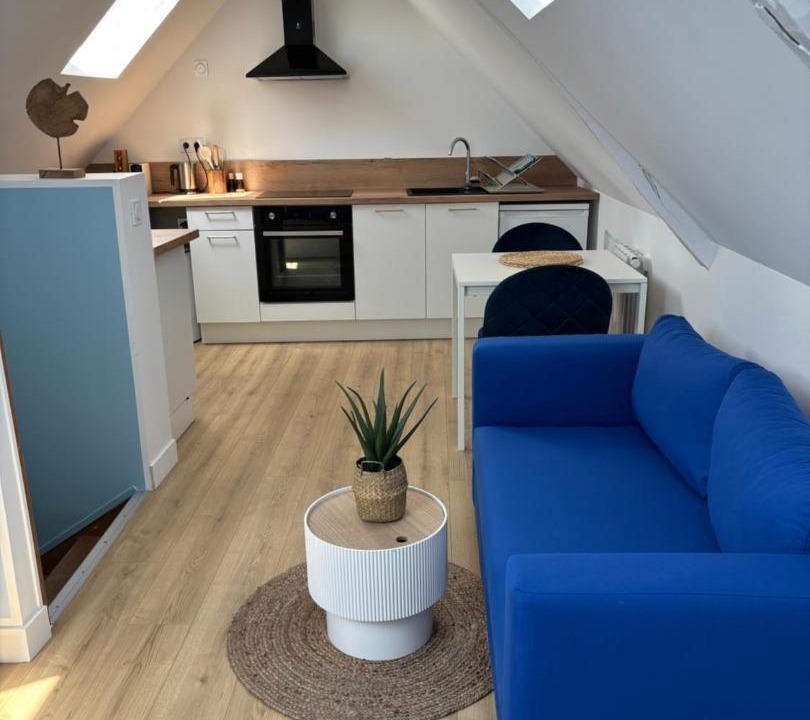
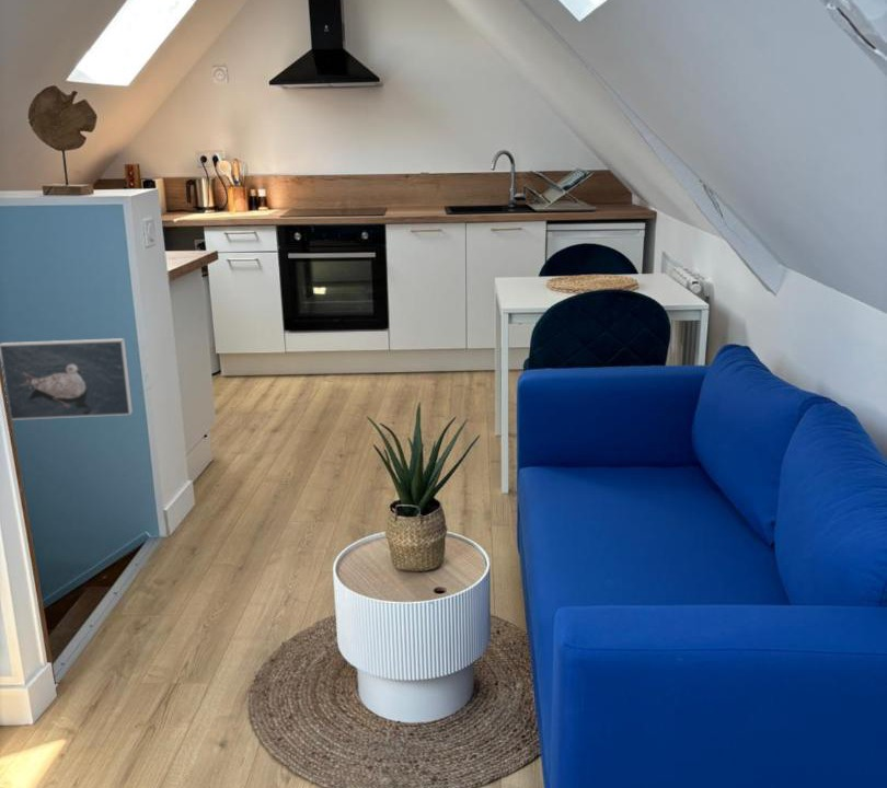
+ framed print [0,337,134,421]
